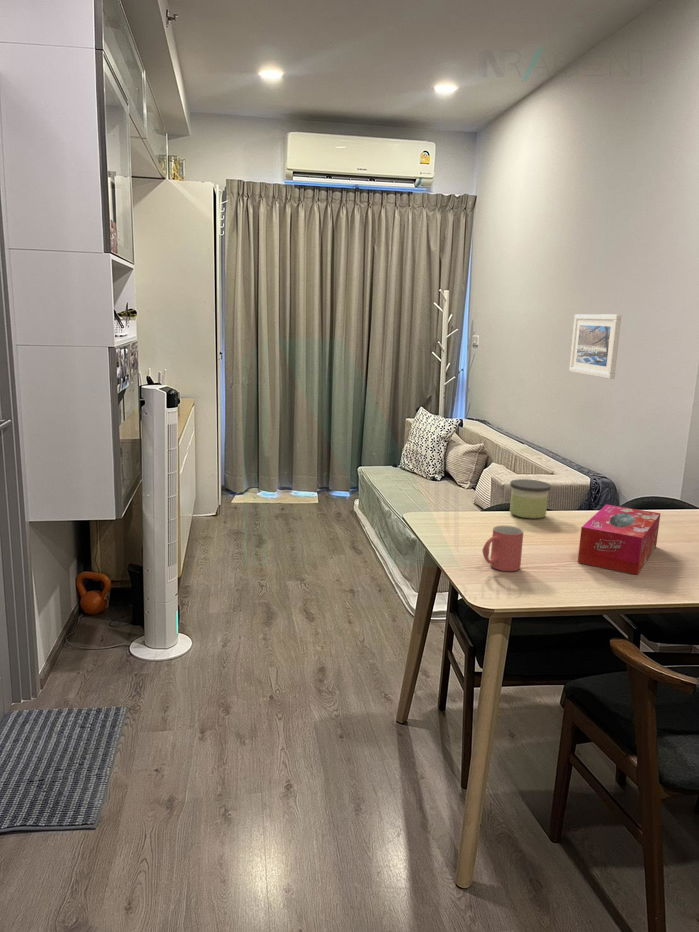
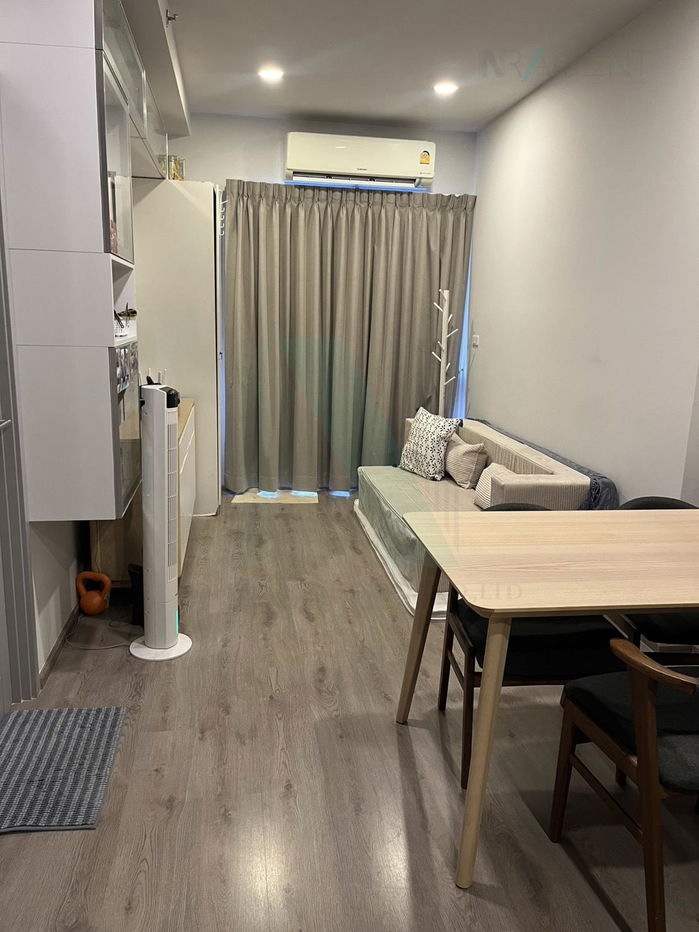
- tissue box [577,504,661,576]
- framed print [568,313,622,380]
- mug [481,525,524,572]
- candle [509,478,552,520]
